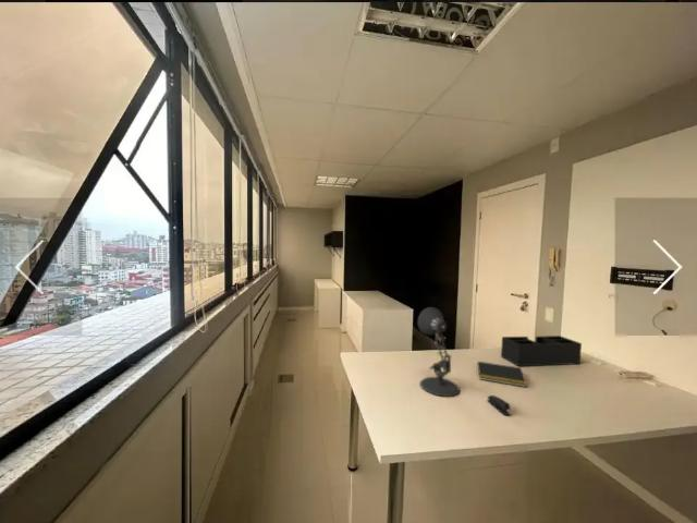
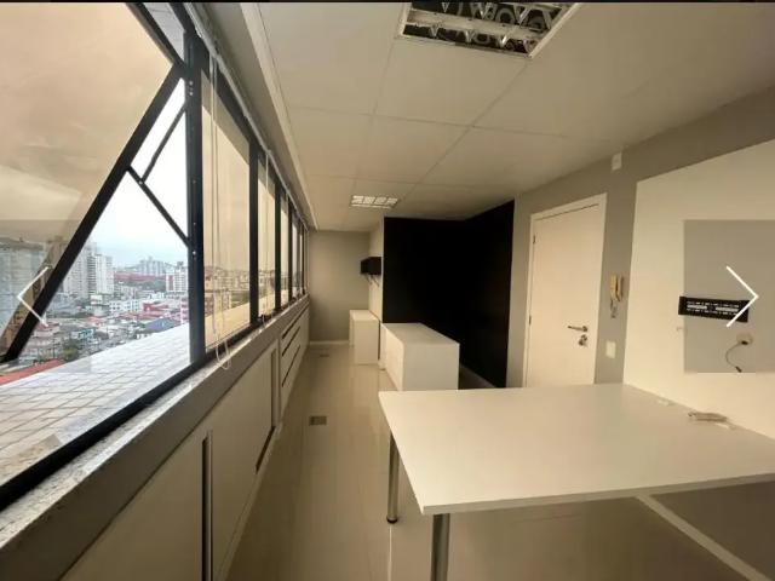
- desk lamp [417,306,461,398]
- notepad [476,361,528,388]
- desk organizer [500,335,583,367]
- stapler [486,394,512,416]
